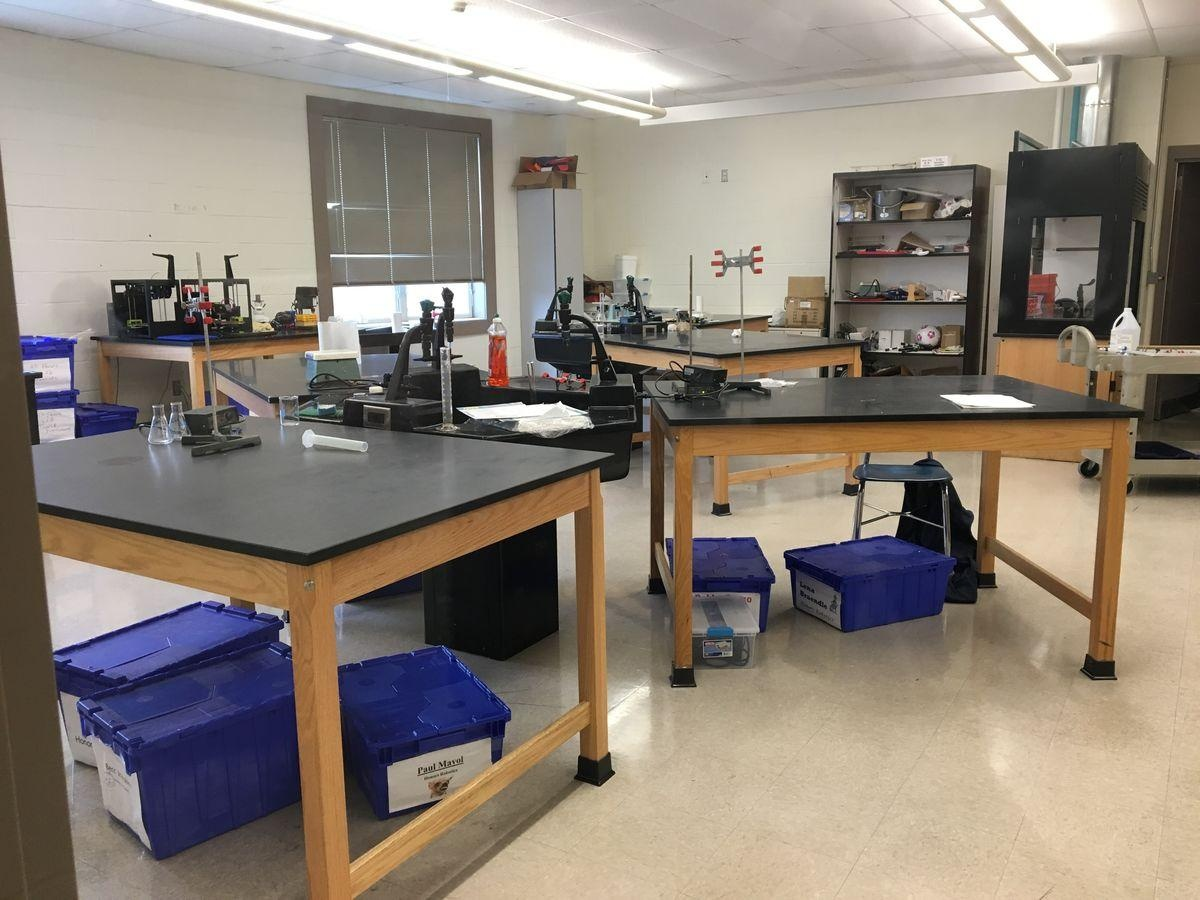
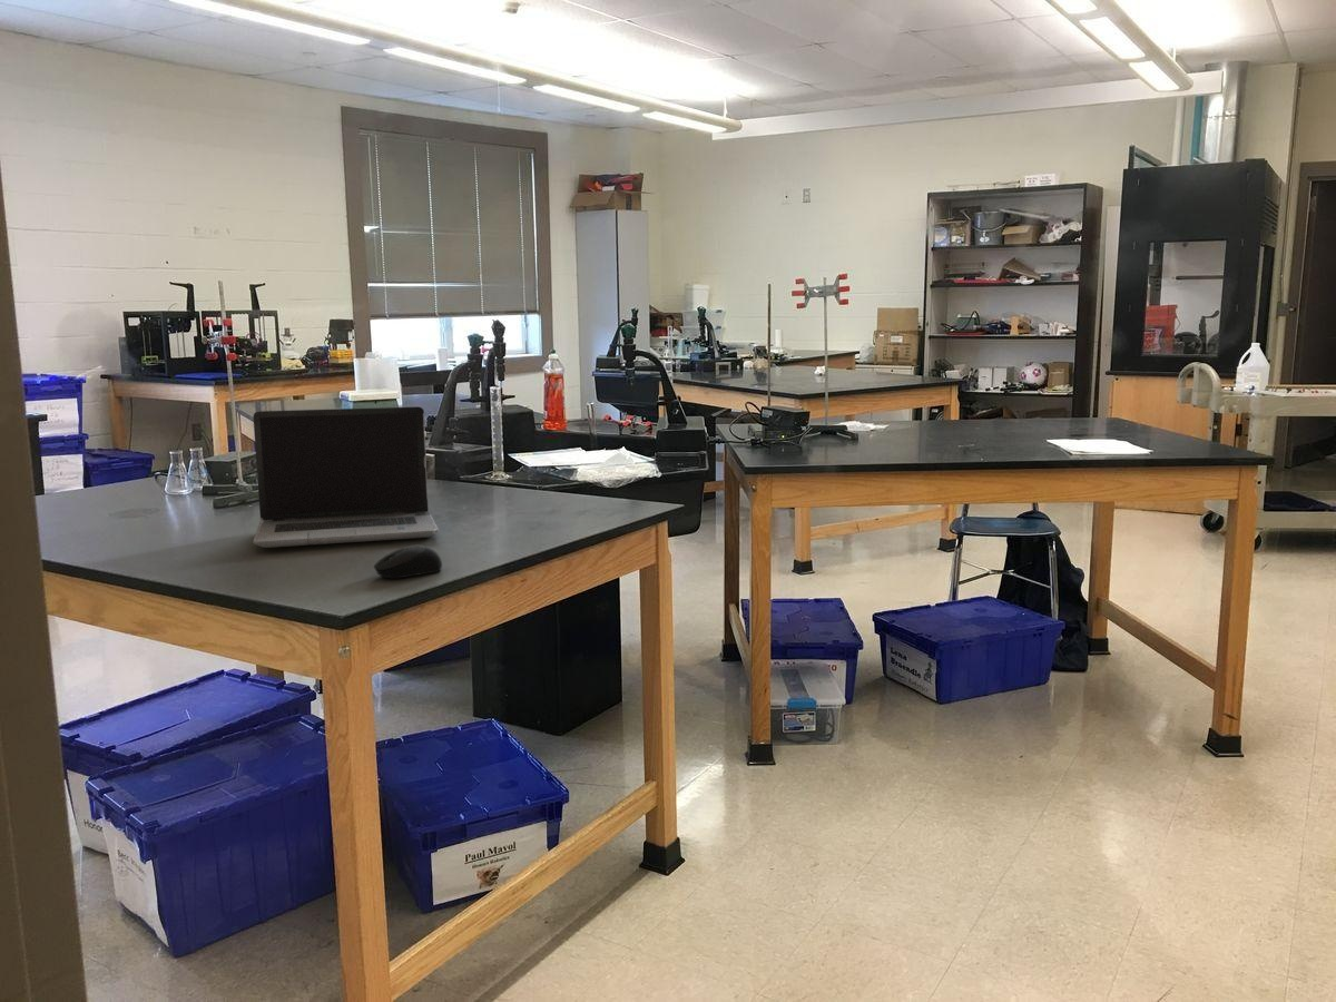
+ laptop computer [252,405,440,549]
+ computer mouse [373,544,443,579]
